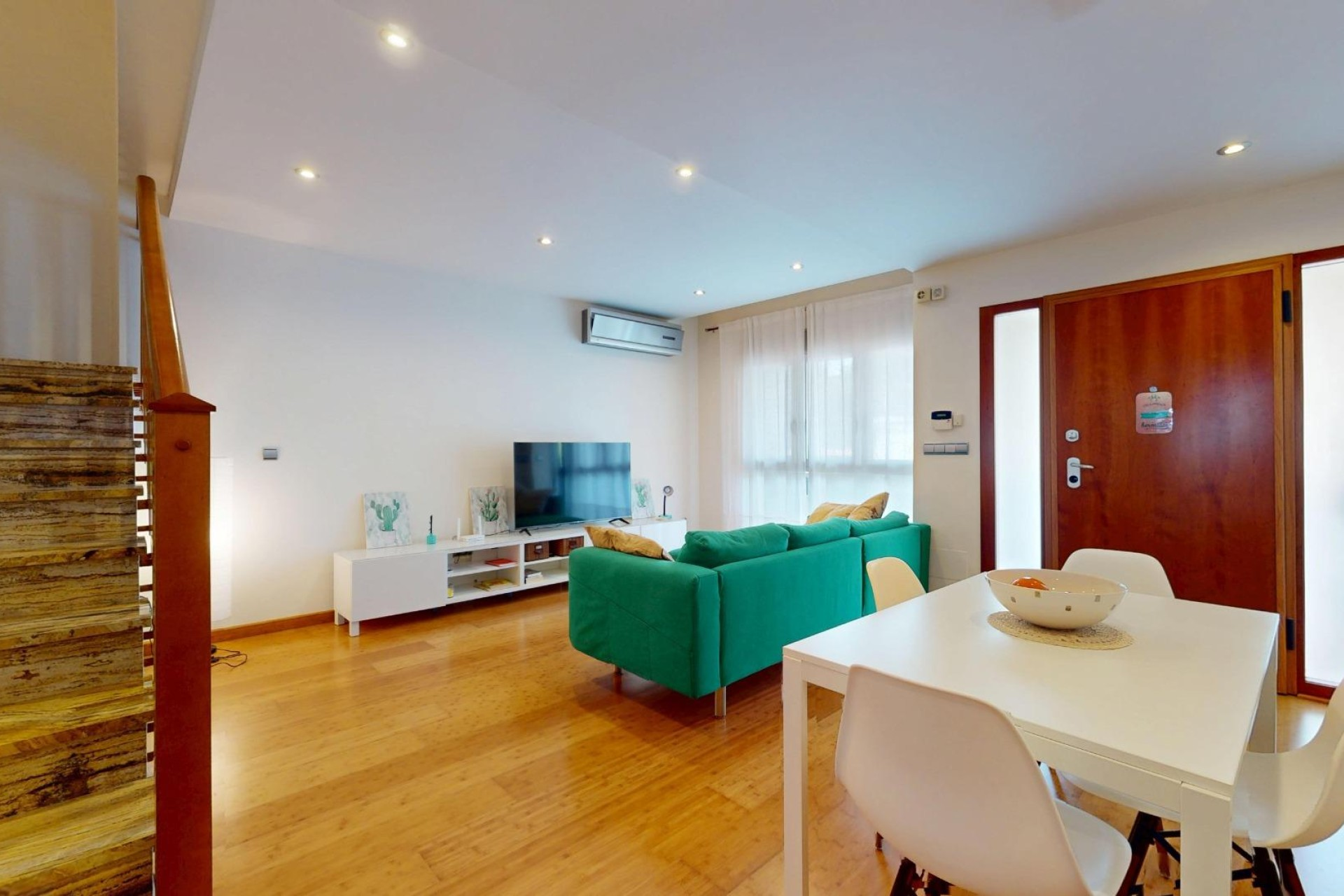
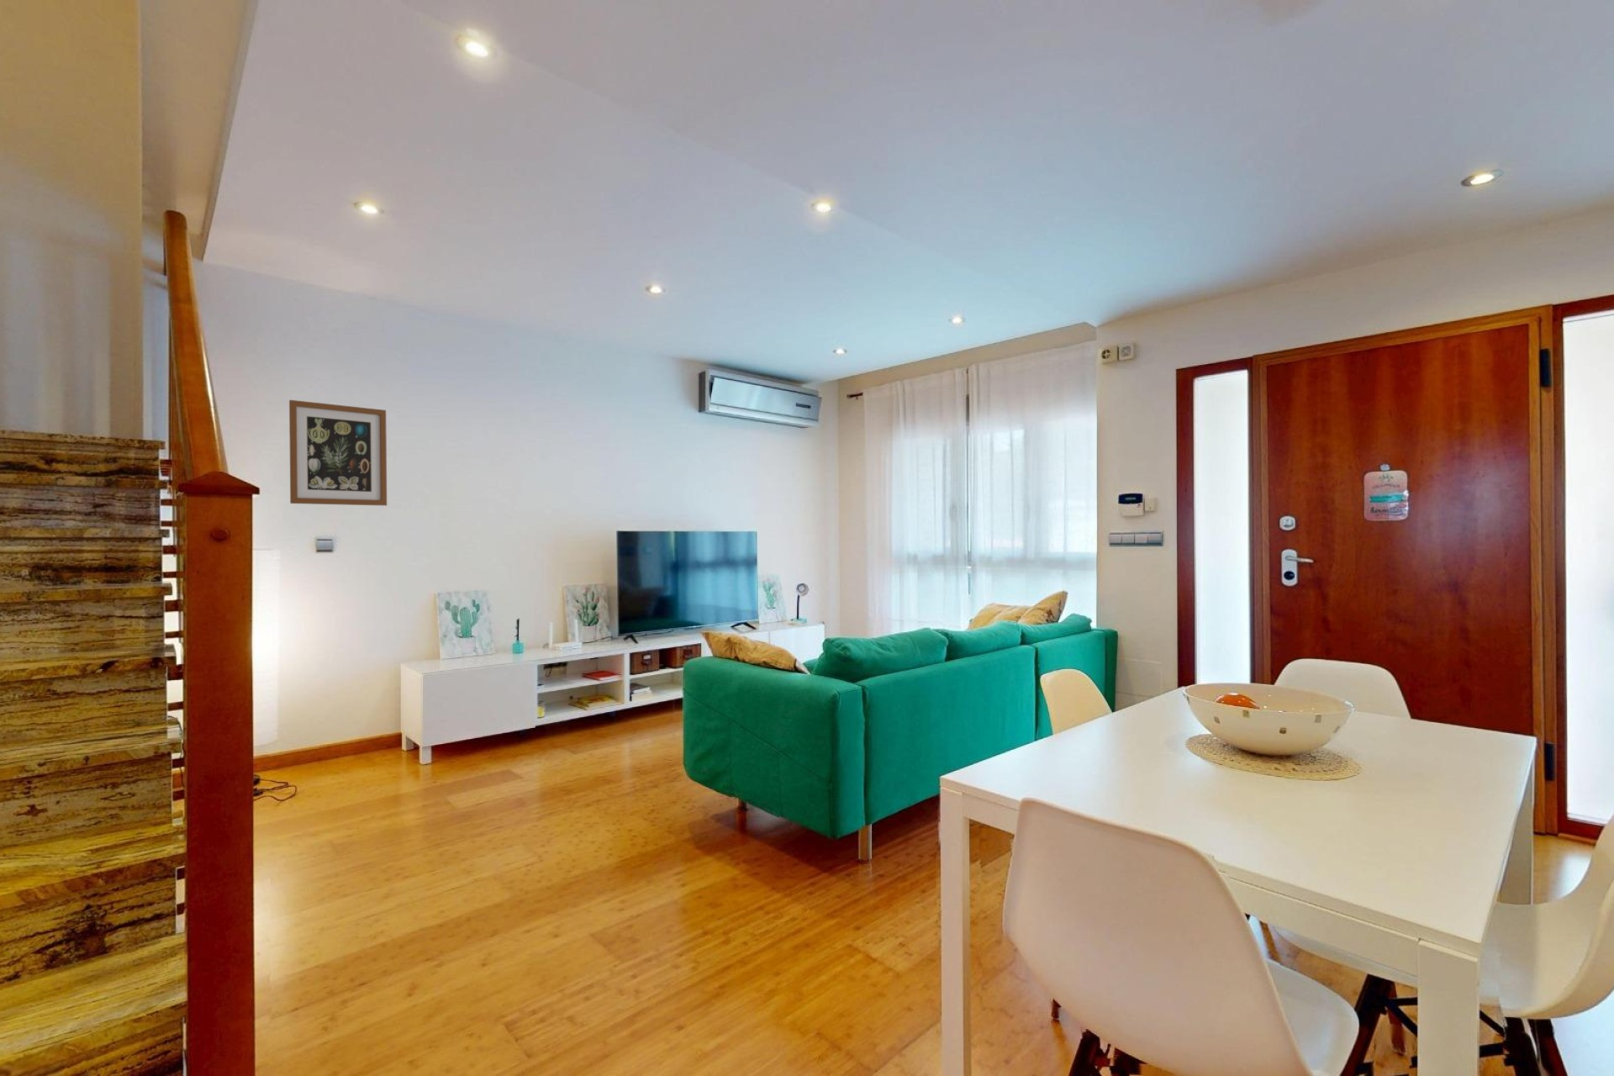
+ wall art [288,399,388,507]
